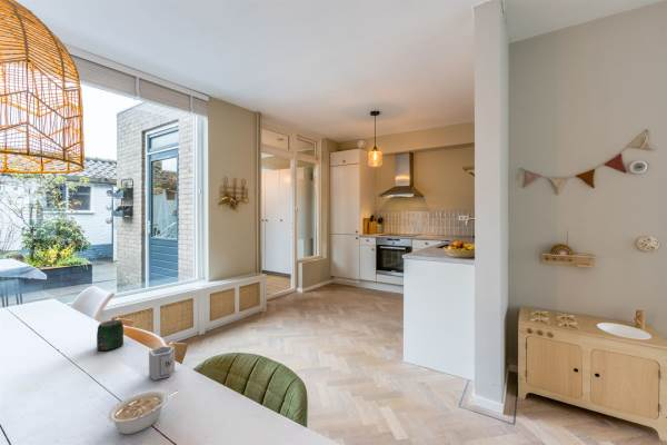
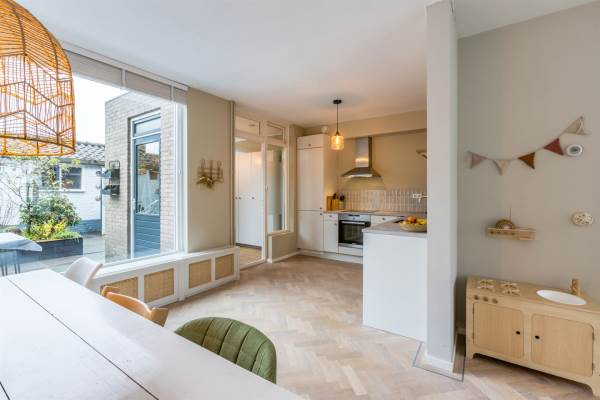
- cup [148,345,176,382]
- jar [96,319,125,352]
- legume [107,389,179,435]
